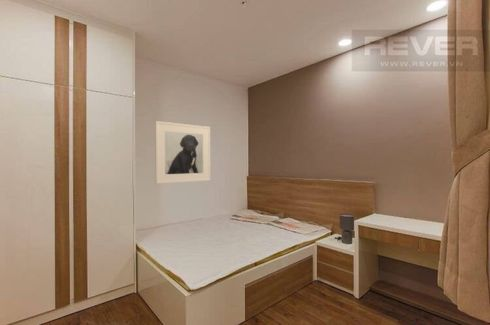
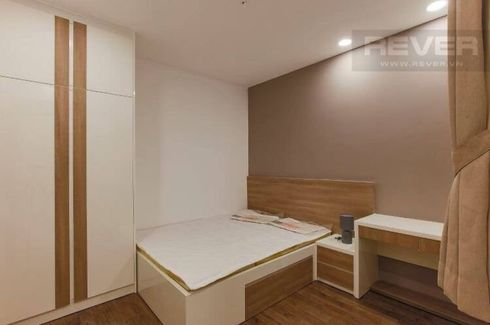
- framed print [154,120,211,185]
